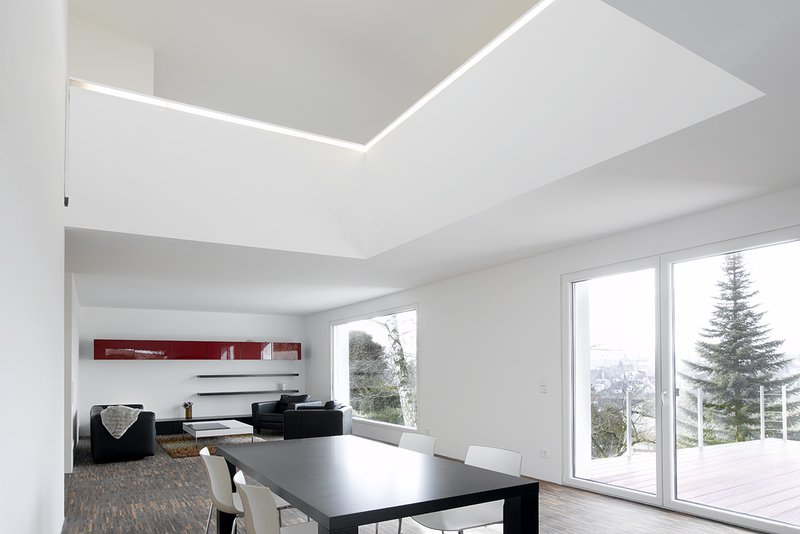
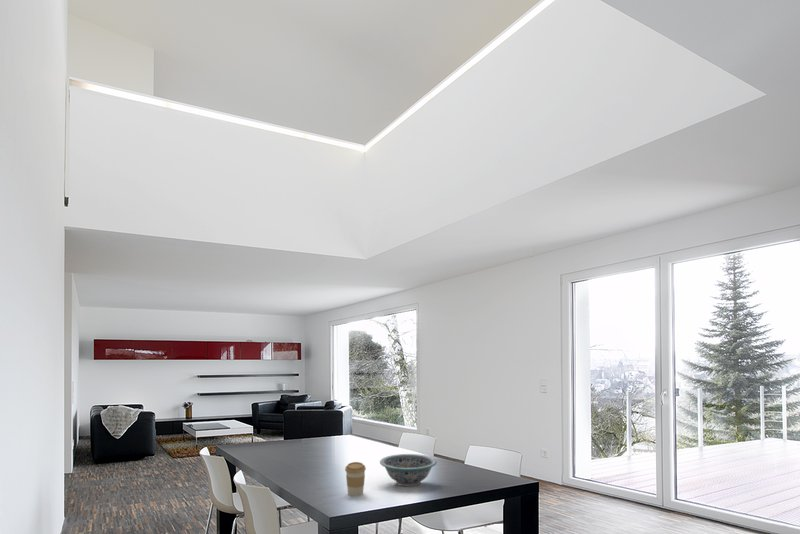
+ decorative bowl [379,453,438,487]
+ coffee cup [344,461,367,496]
